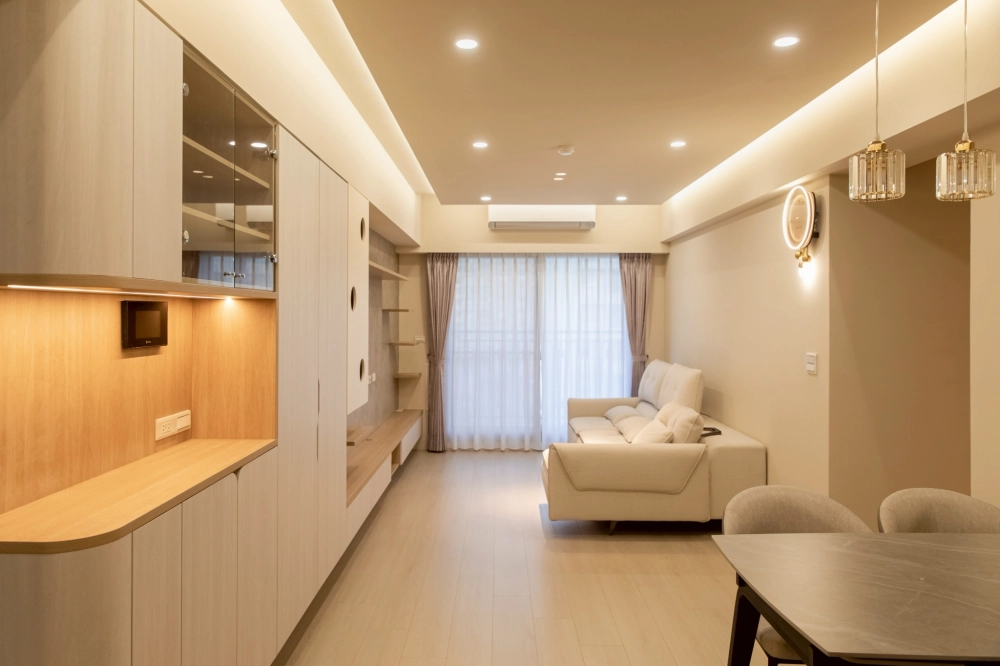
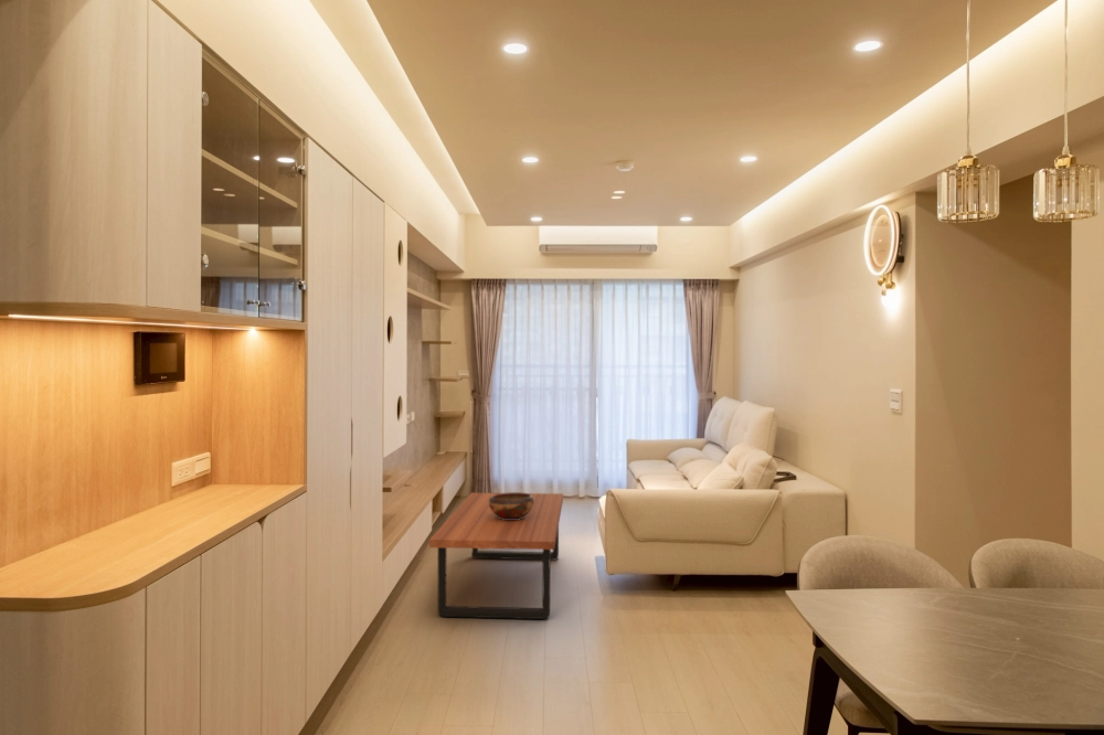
+ coffee table [428,491,564,620]
+ decorative bowl [488,491,534,520]
